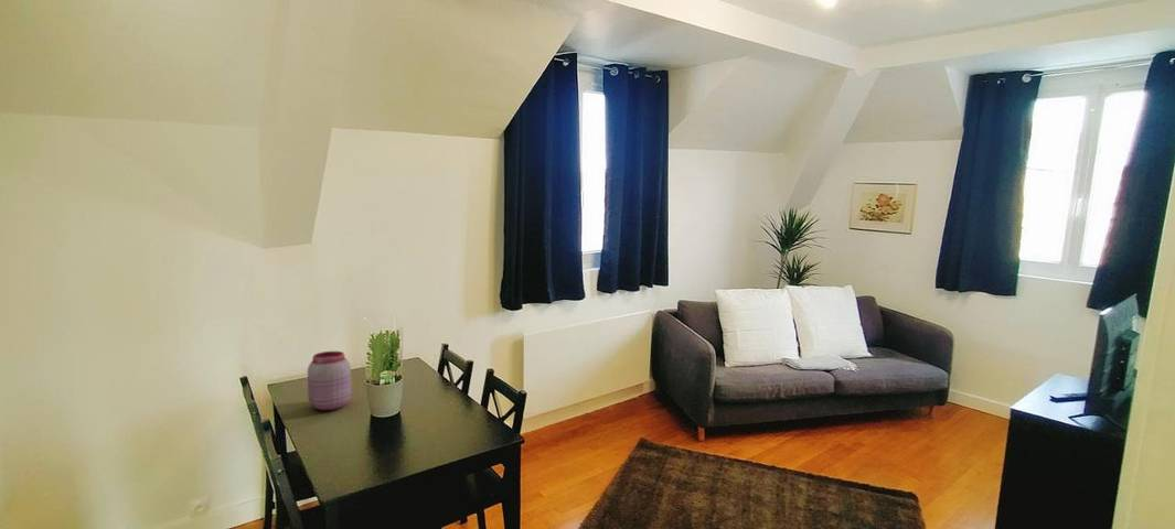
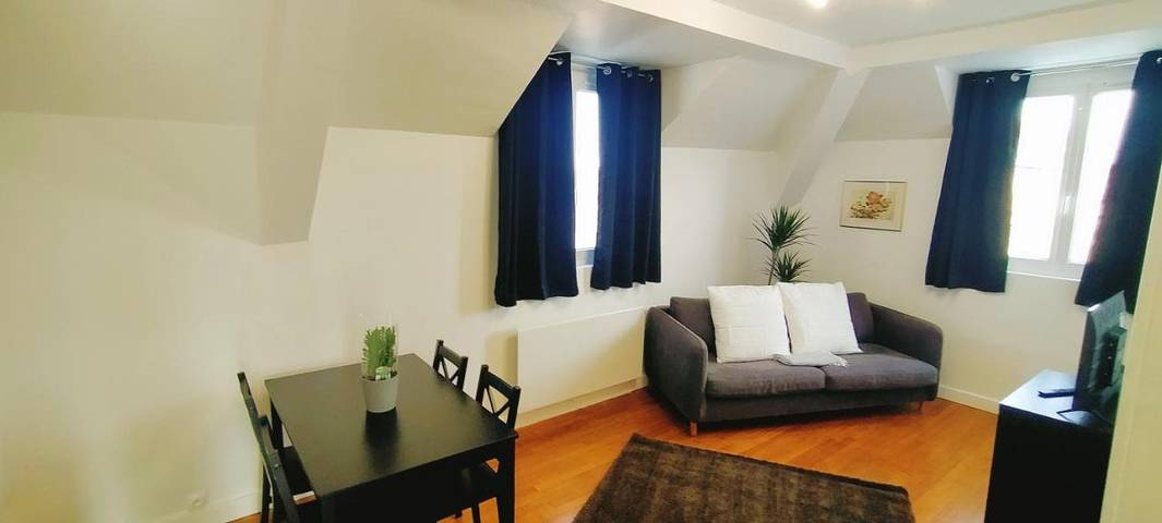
- jar [307,350,352,411]
